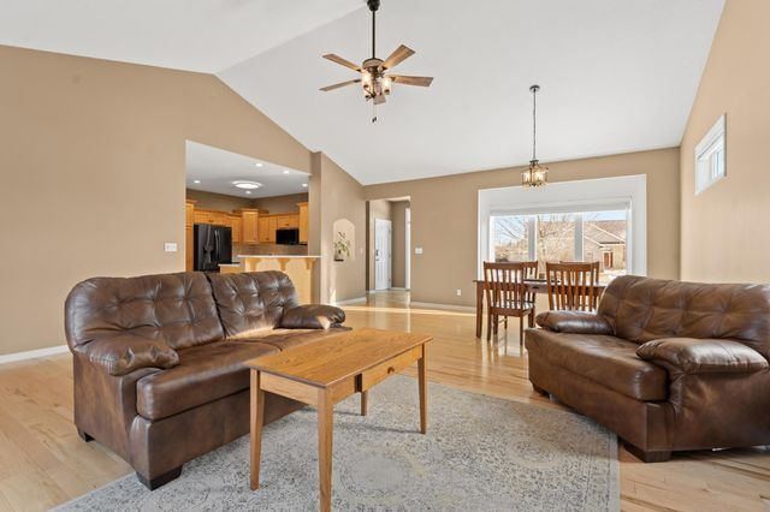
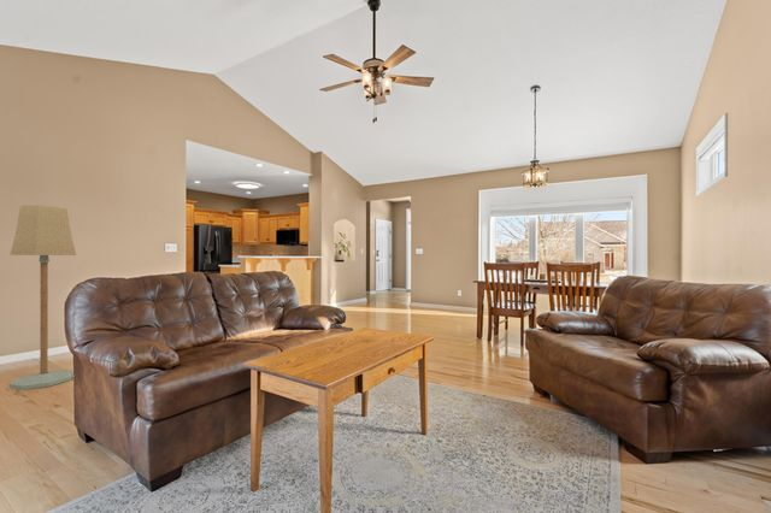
+ floor lamp [7,204,77,391]
